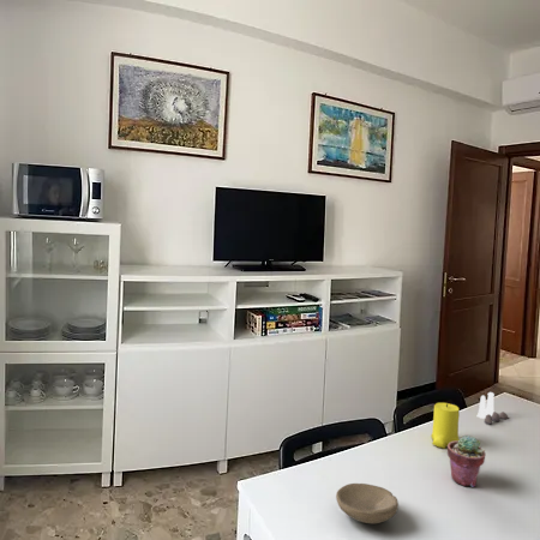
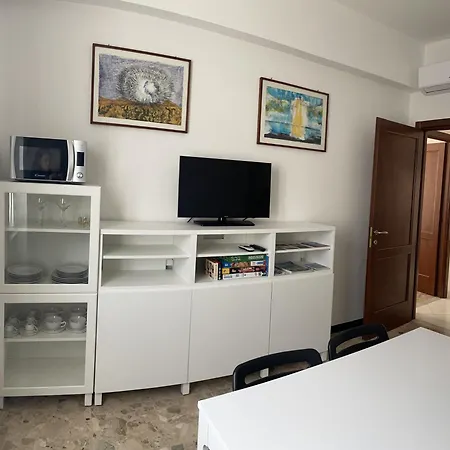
- potted succulent [446,434,487,488]
- bowl [335,482,400,524]
- candle [430,402,461,449]
- salt and pepper shaker set [475,391,509,425]
